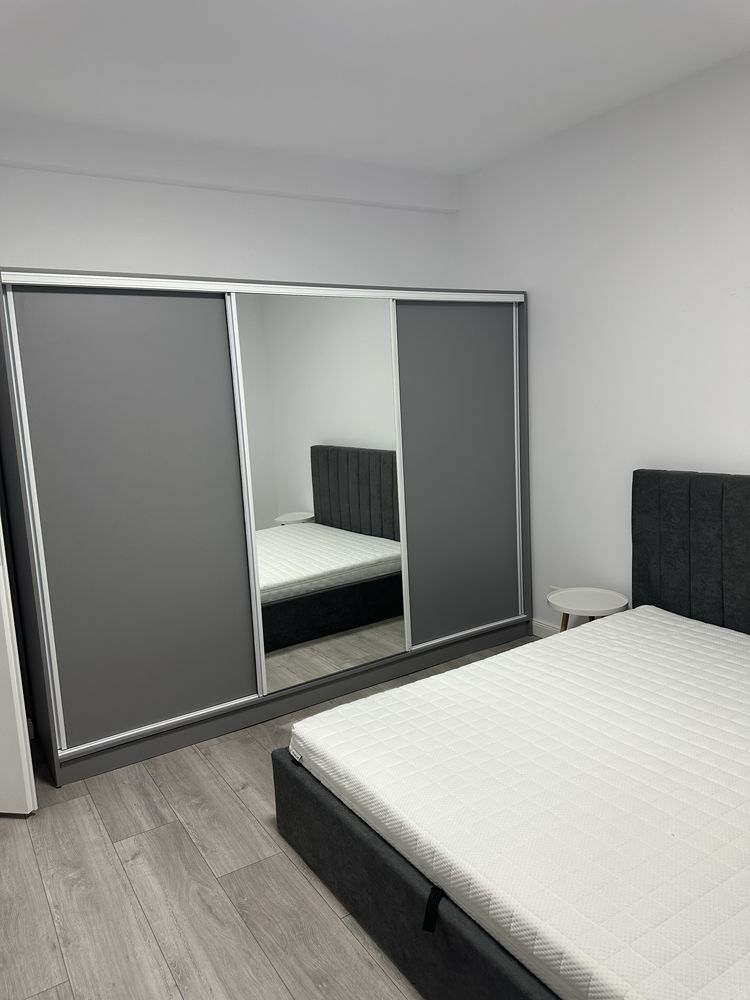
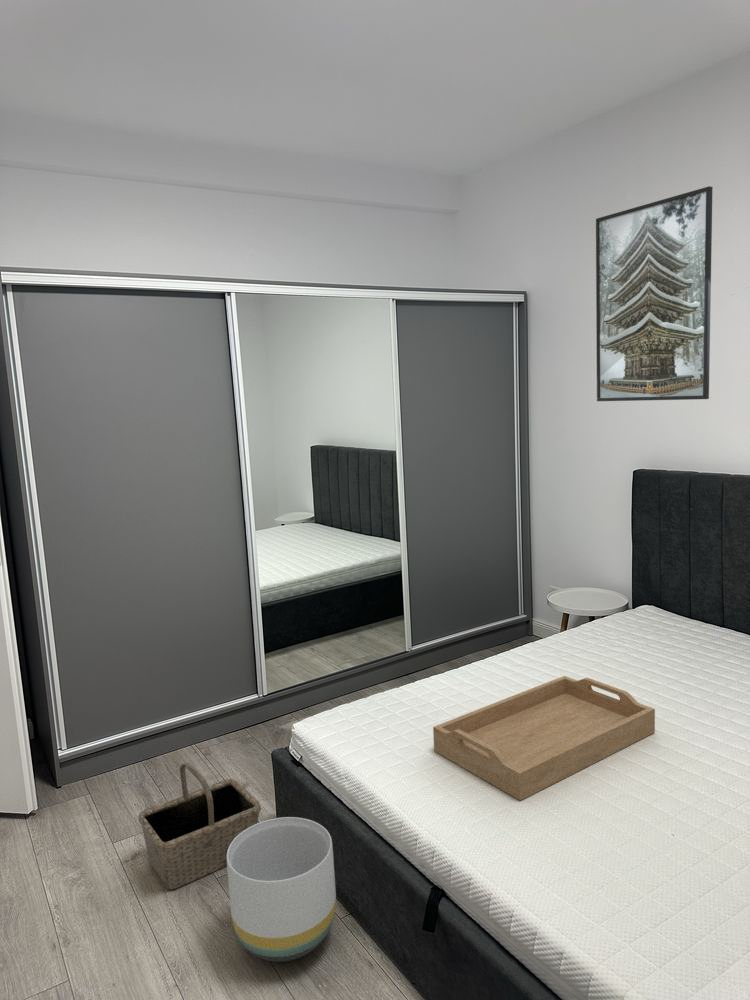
+ planter [226,816,337,963]
+ serving tray [432,675,656,802]
+ basket [137,762,262,891]
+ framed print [595,185,714,402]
